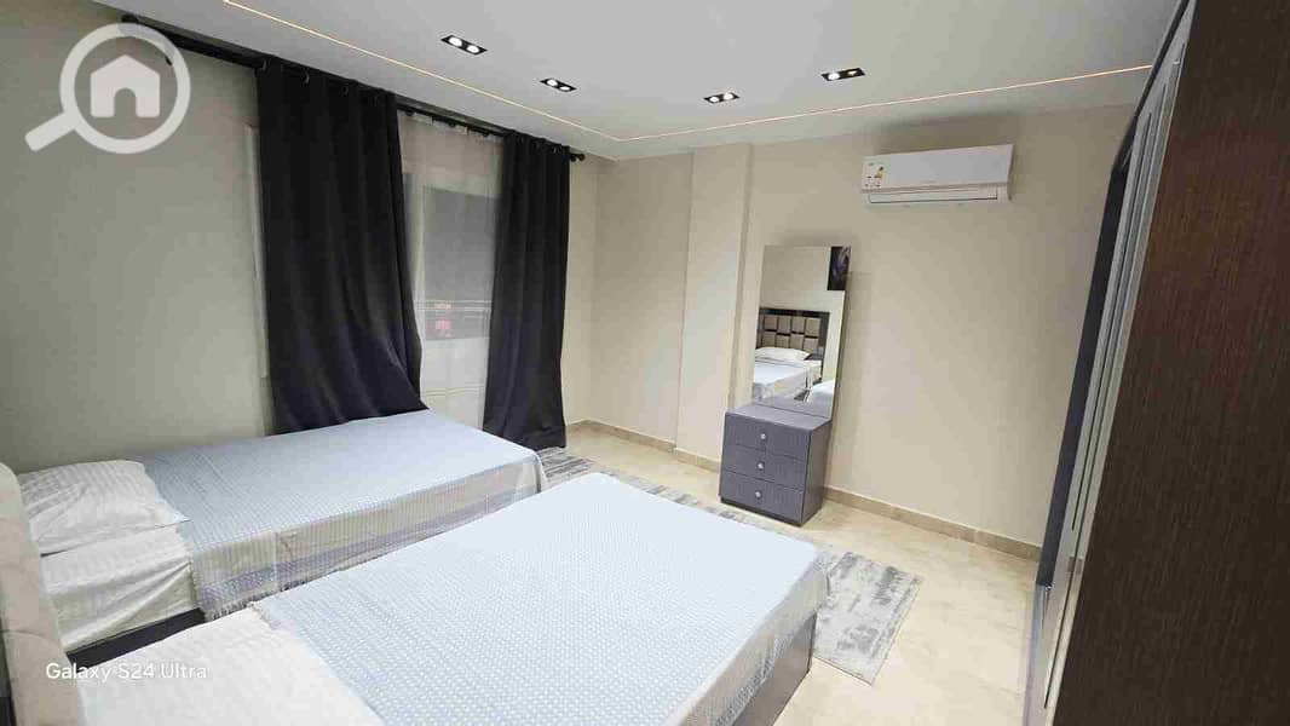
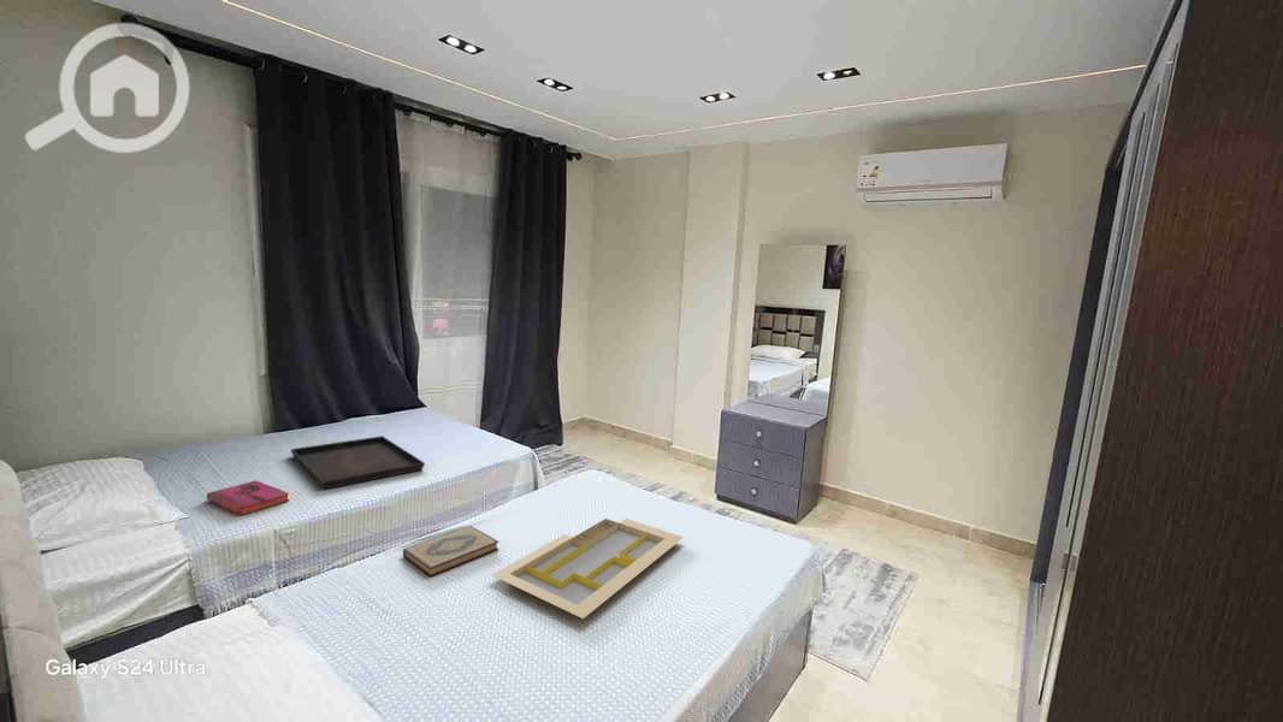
+ serving tray [290,434,426,490]
+ hardback book [206,479,290,516]
+ serving tray [491,517,685,620]
+ hardback book [402,525,499,579]
